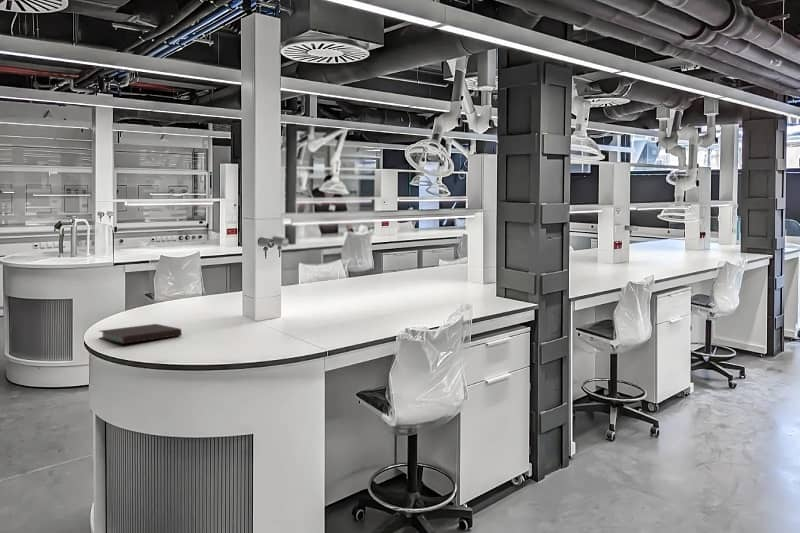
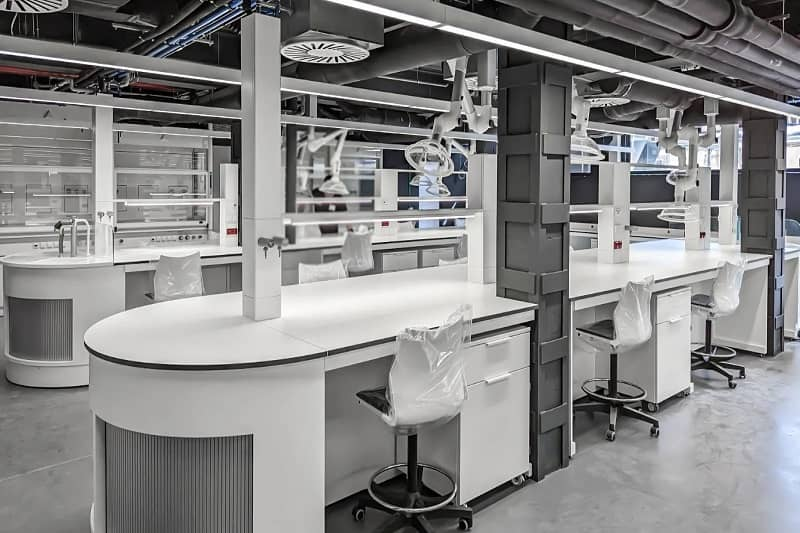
- notebook [99,323,183,345]
